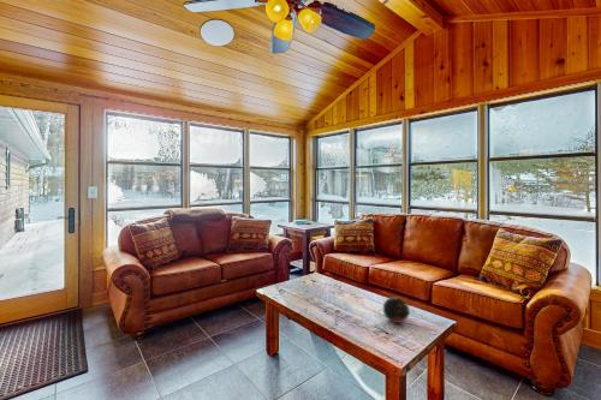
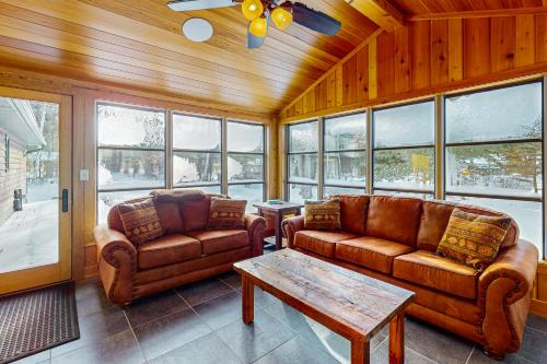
- decorative orb [382,295,411,324]
